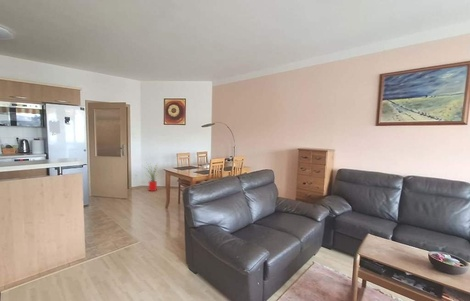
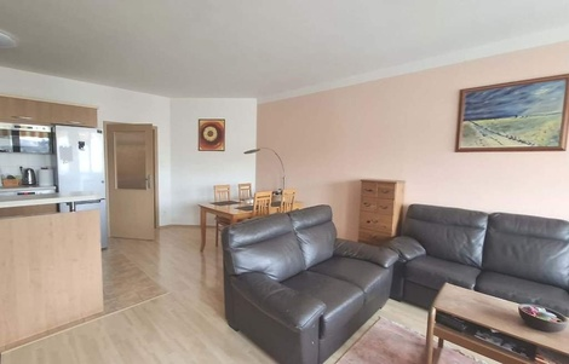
- house plant [142,162,163,192]
